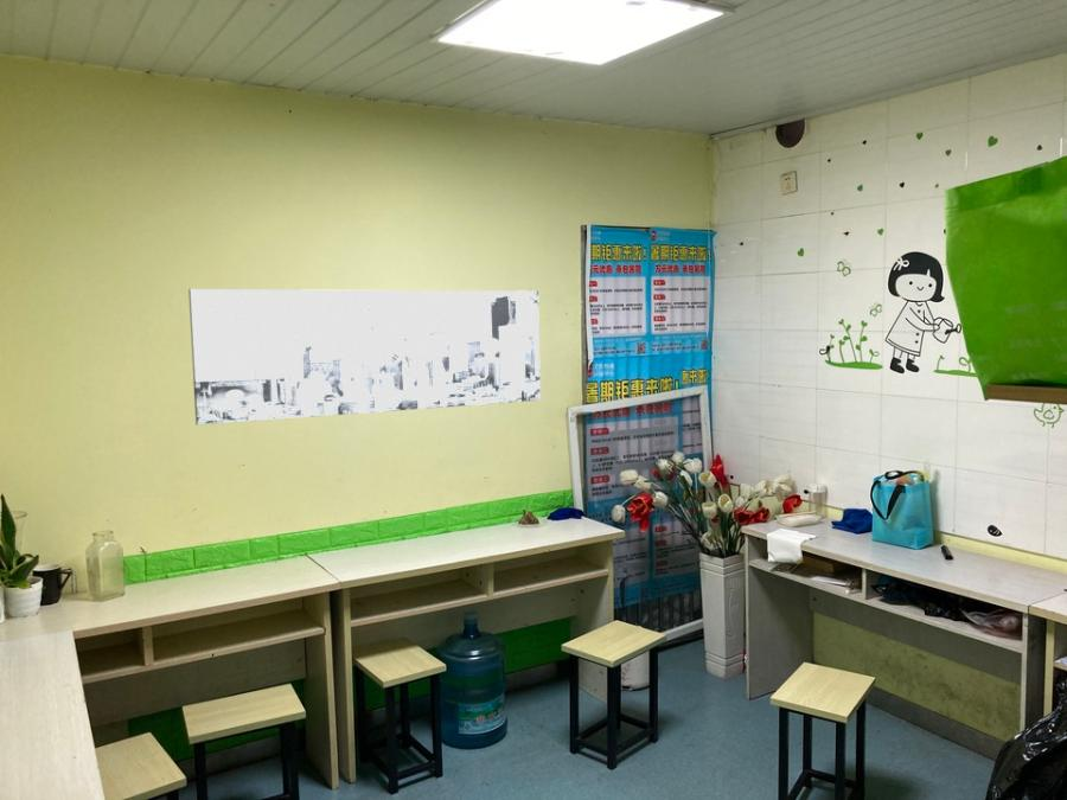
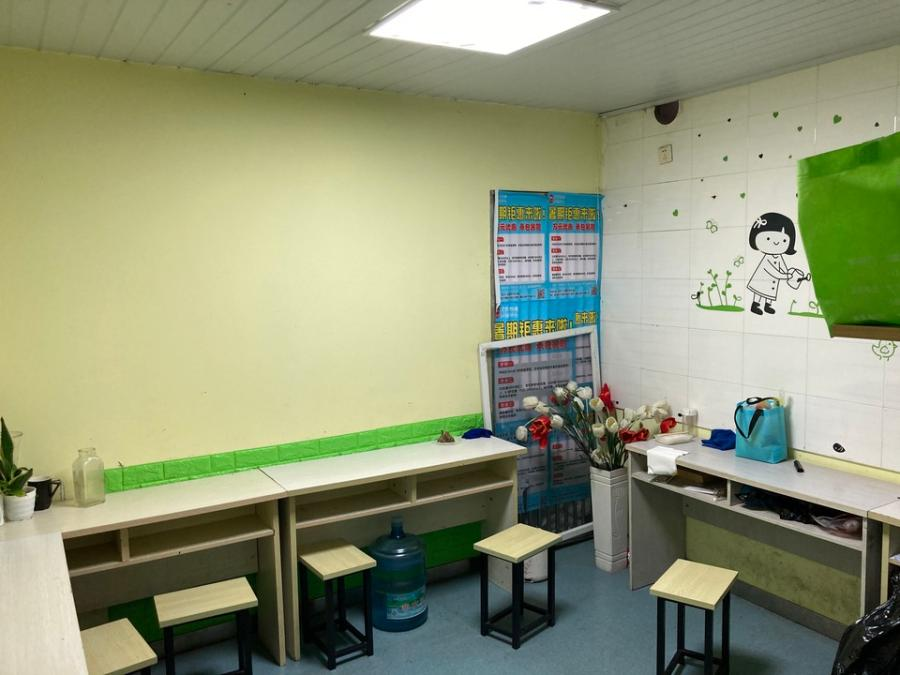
- wall art [187,288,542,427]
